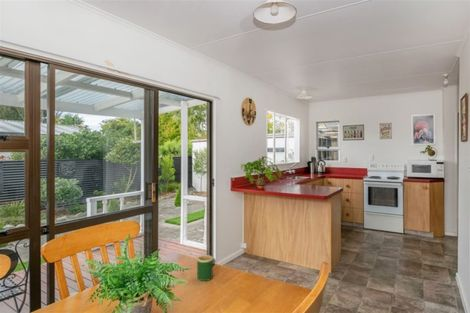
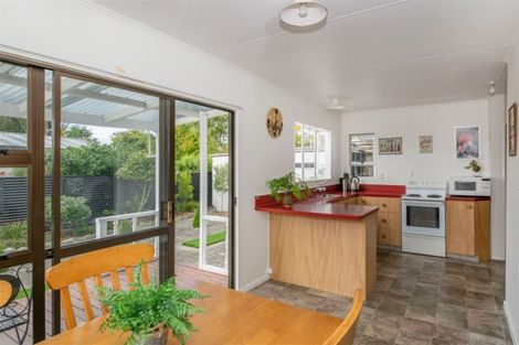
- mug [196,254,217,282]
